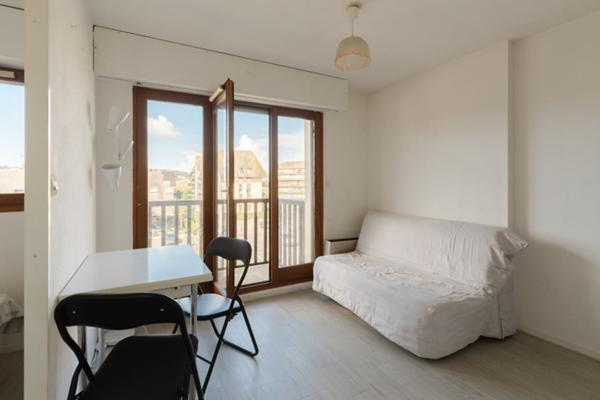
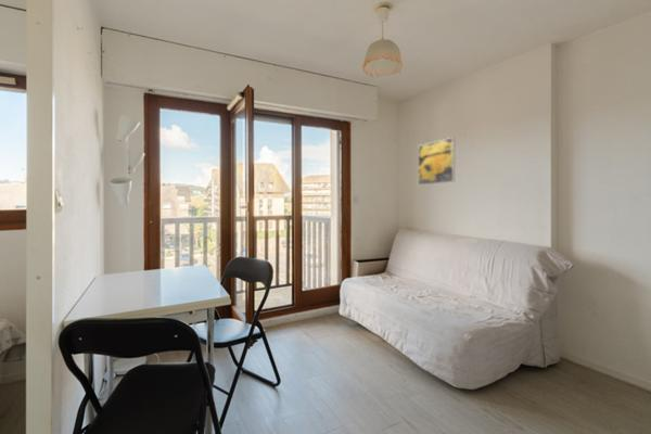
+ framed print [417,137,456,187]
